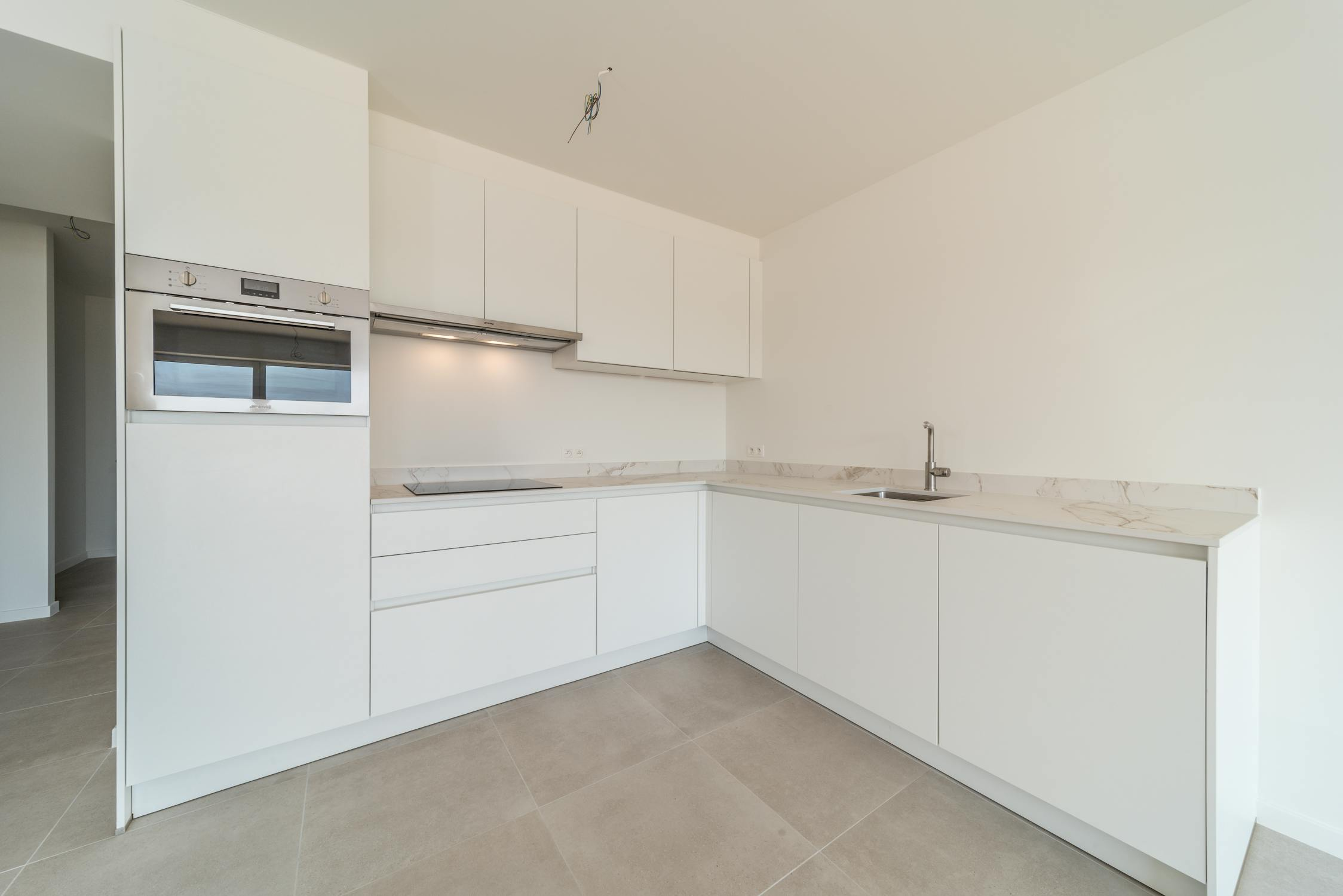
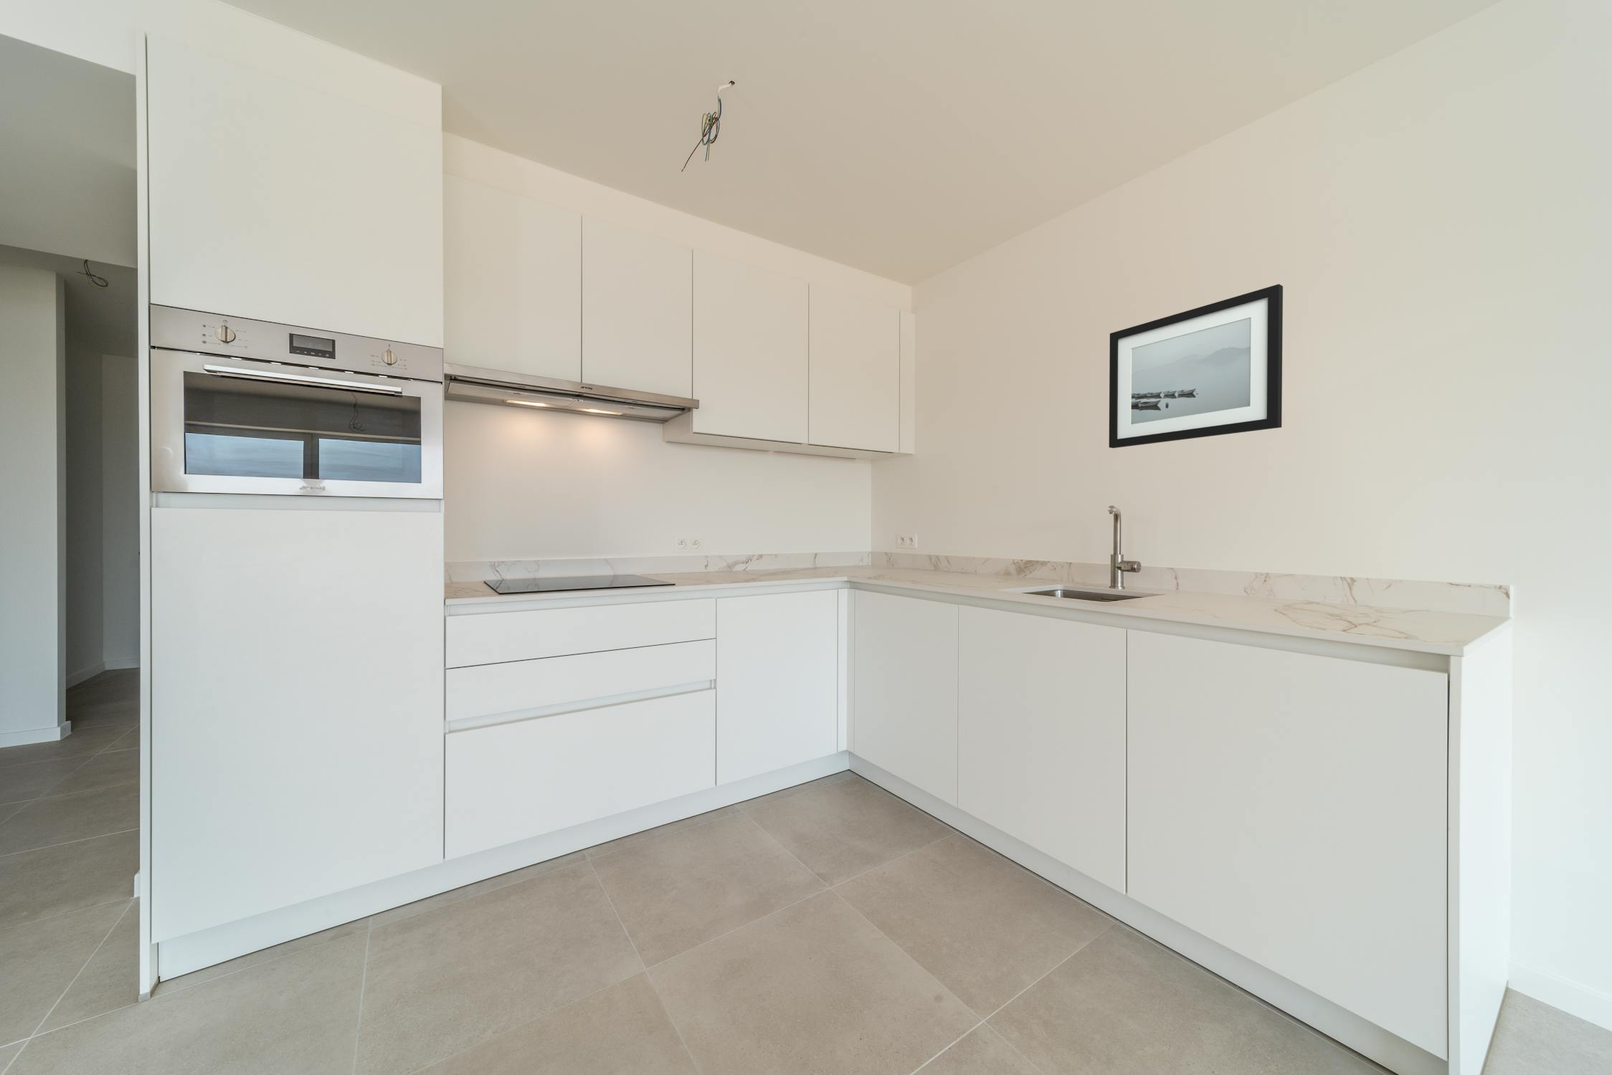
+ wall art [1109,283,1283,449]
